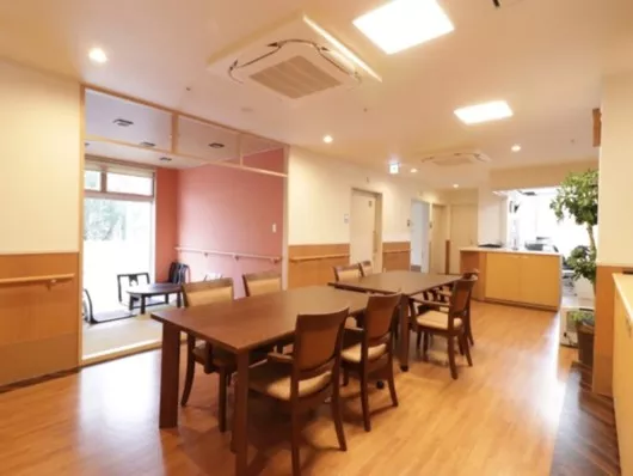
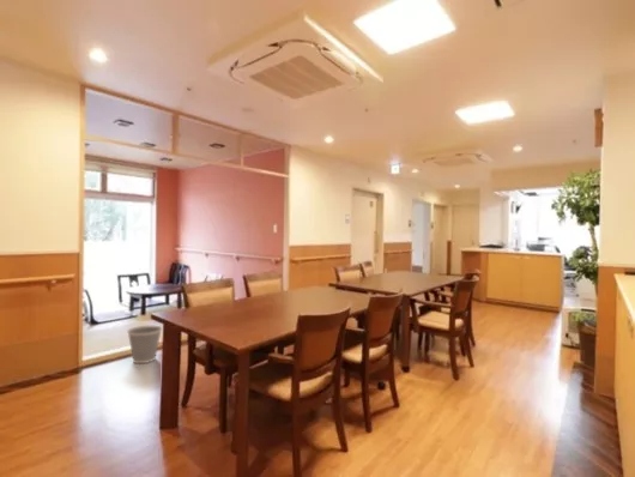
+ wastebasket [126,325,163,364]
